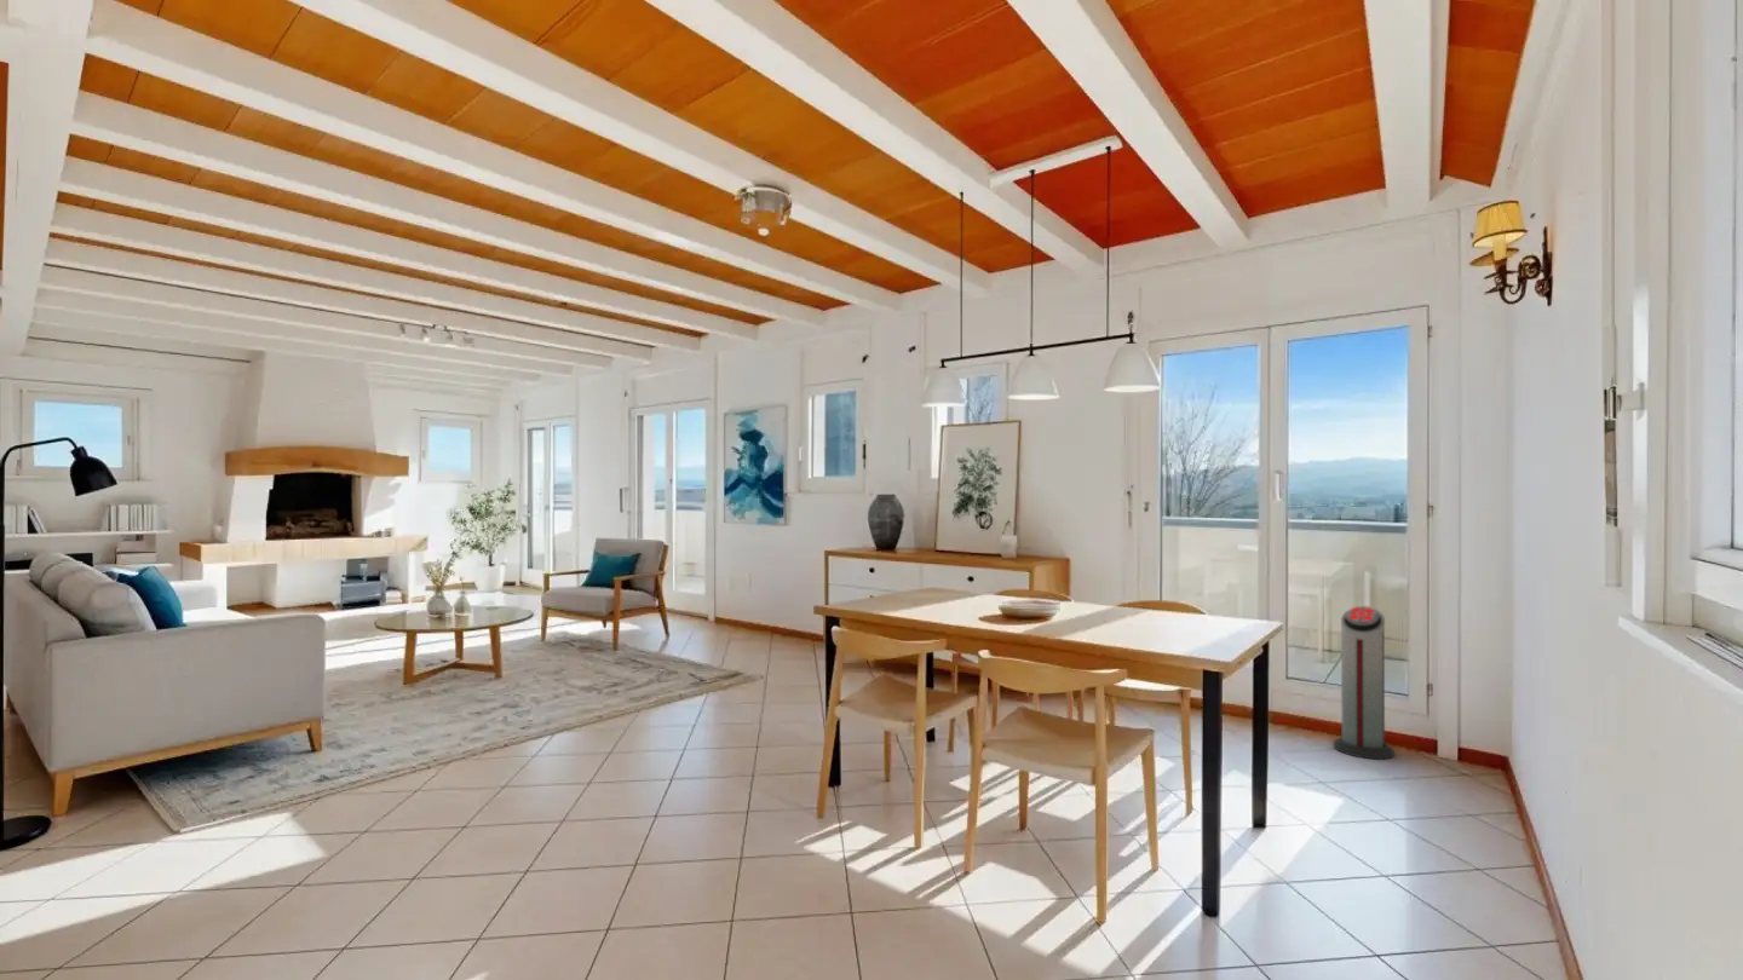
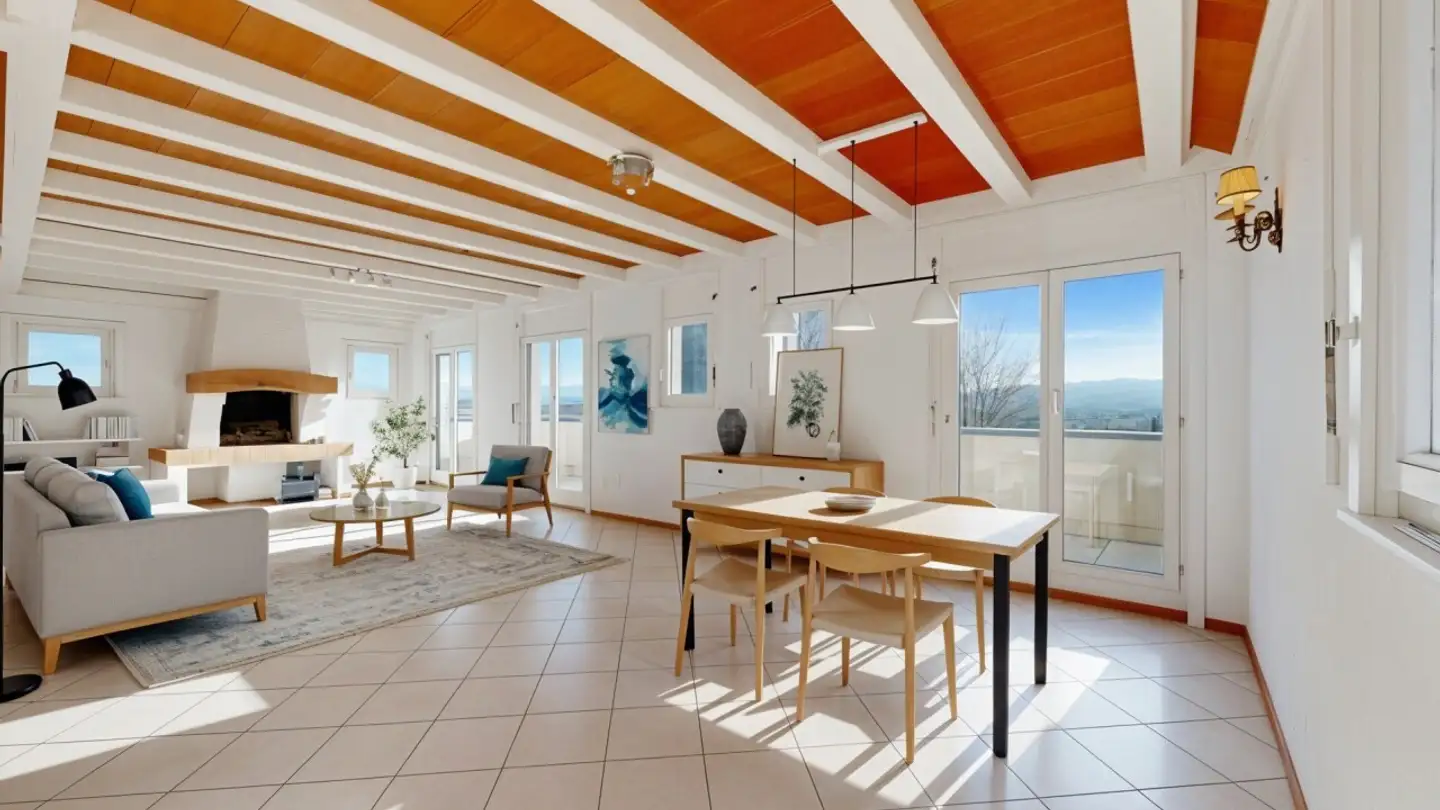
- air purifier [1331,605,1396,760]
